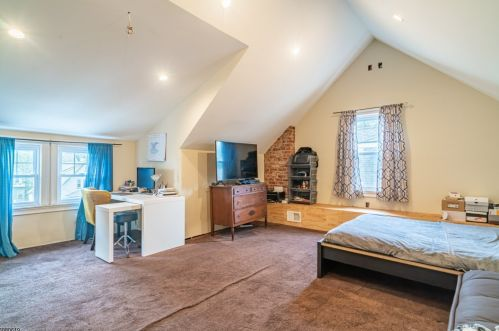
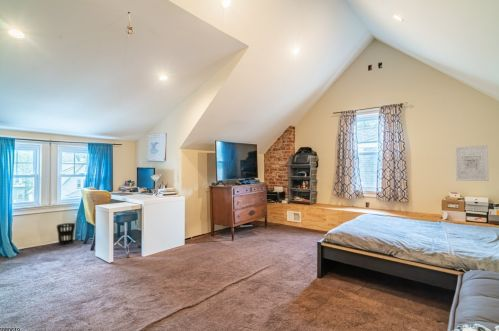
+ wall art [454,144,490,182]
+ wastebasket [56,222,76,246]
